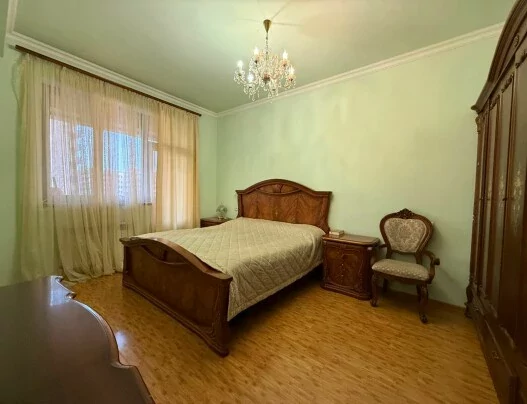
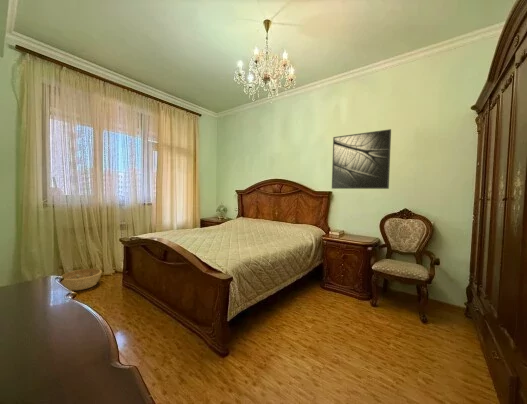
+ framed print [331,128,392,190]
+ basket [61,268,103,291]
